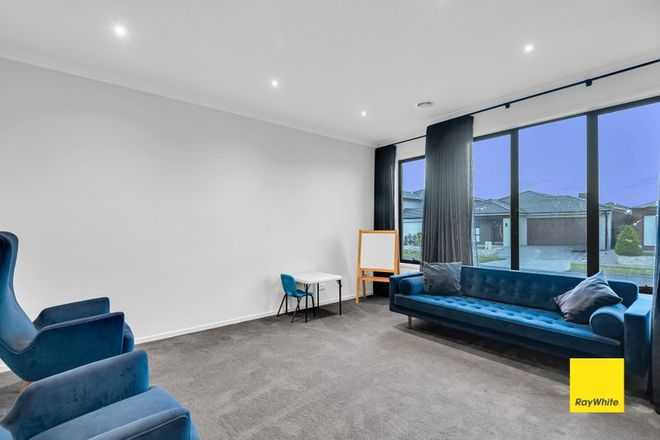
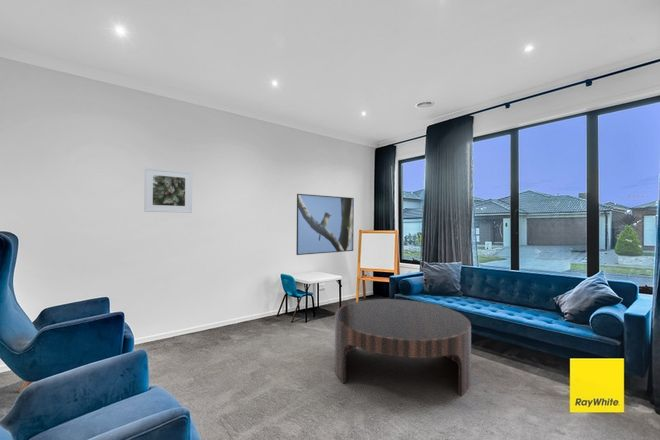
+ coffee table [334,298,472,397]
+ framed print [295,193,355,256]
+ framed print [143,166,193,214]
